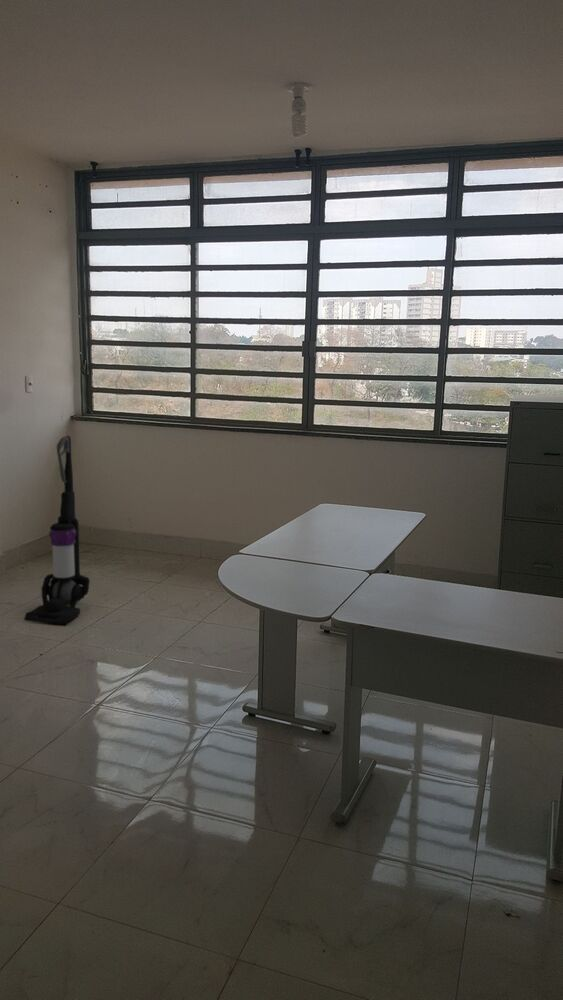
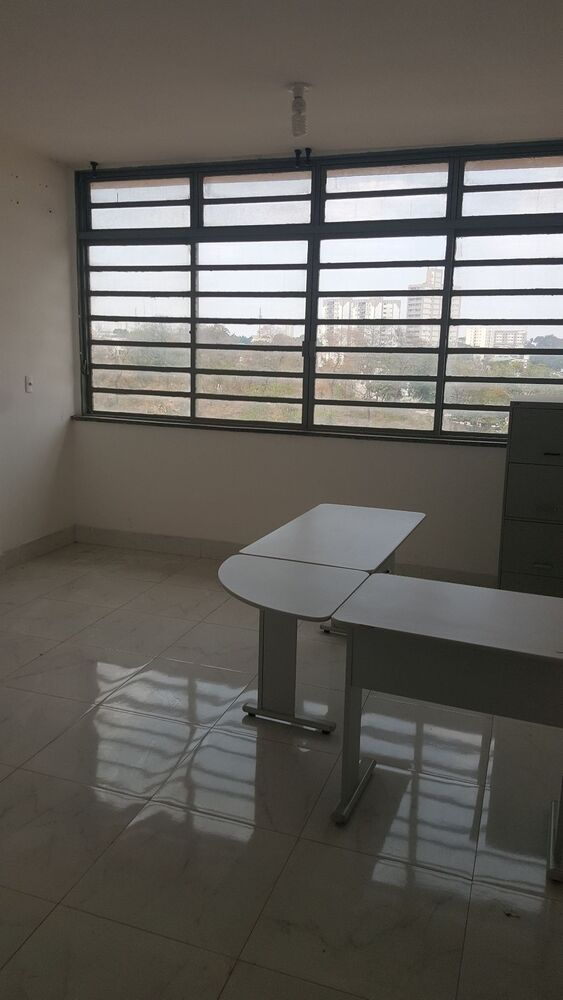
- vacuum cleaner [23,435,91,625]
